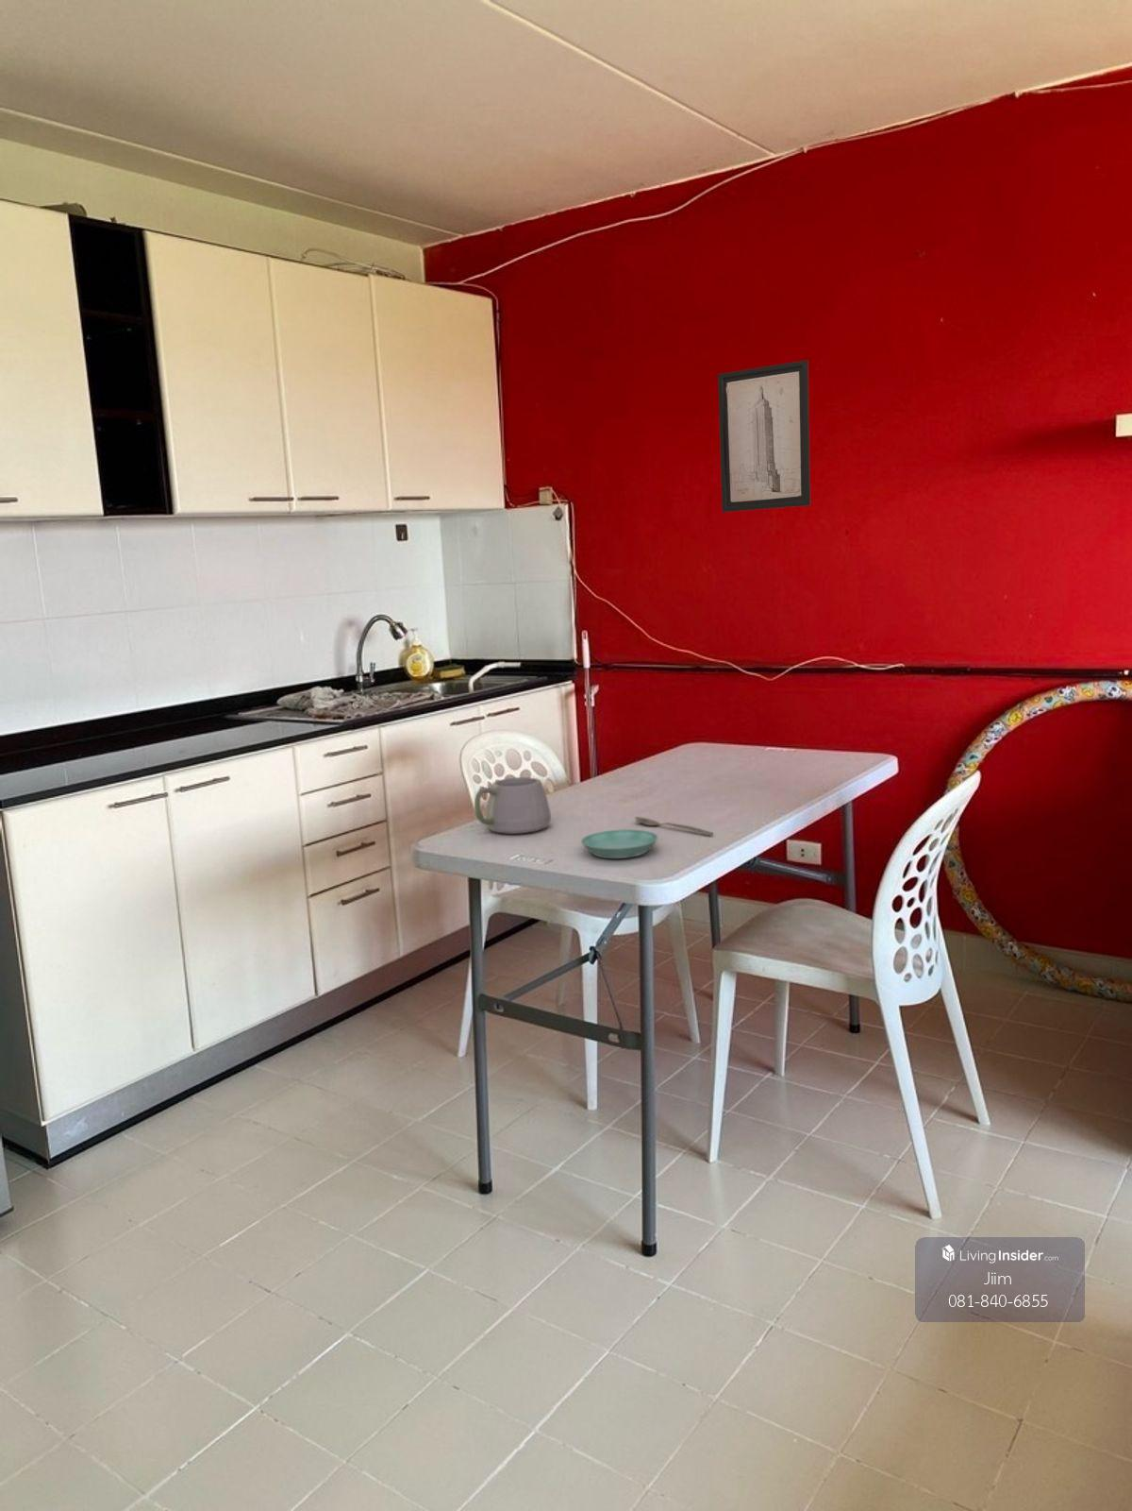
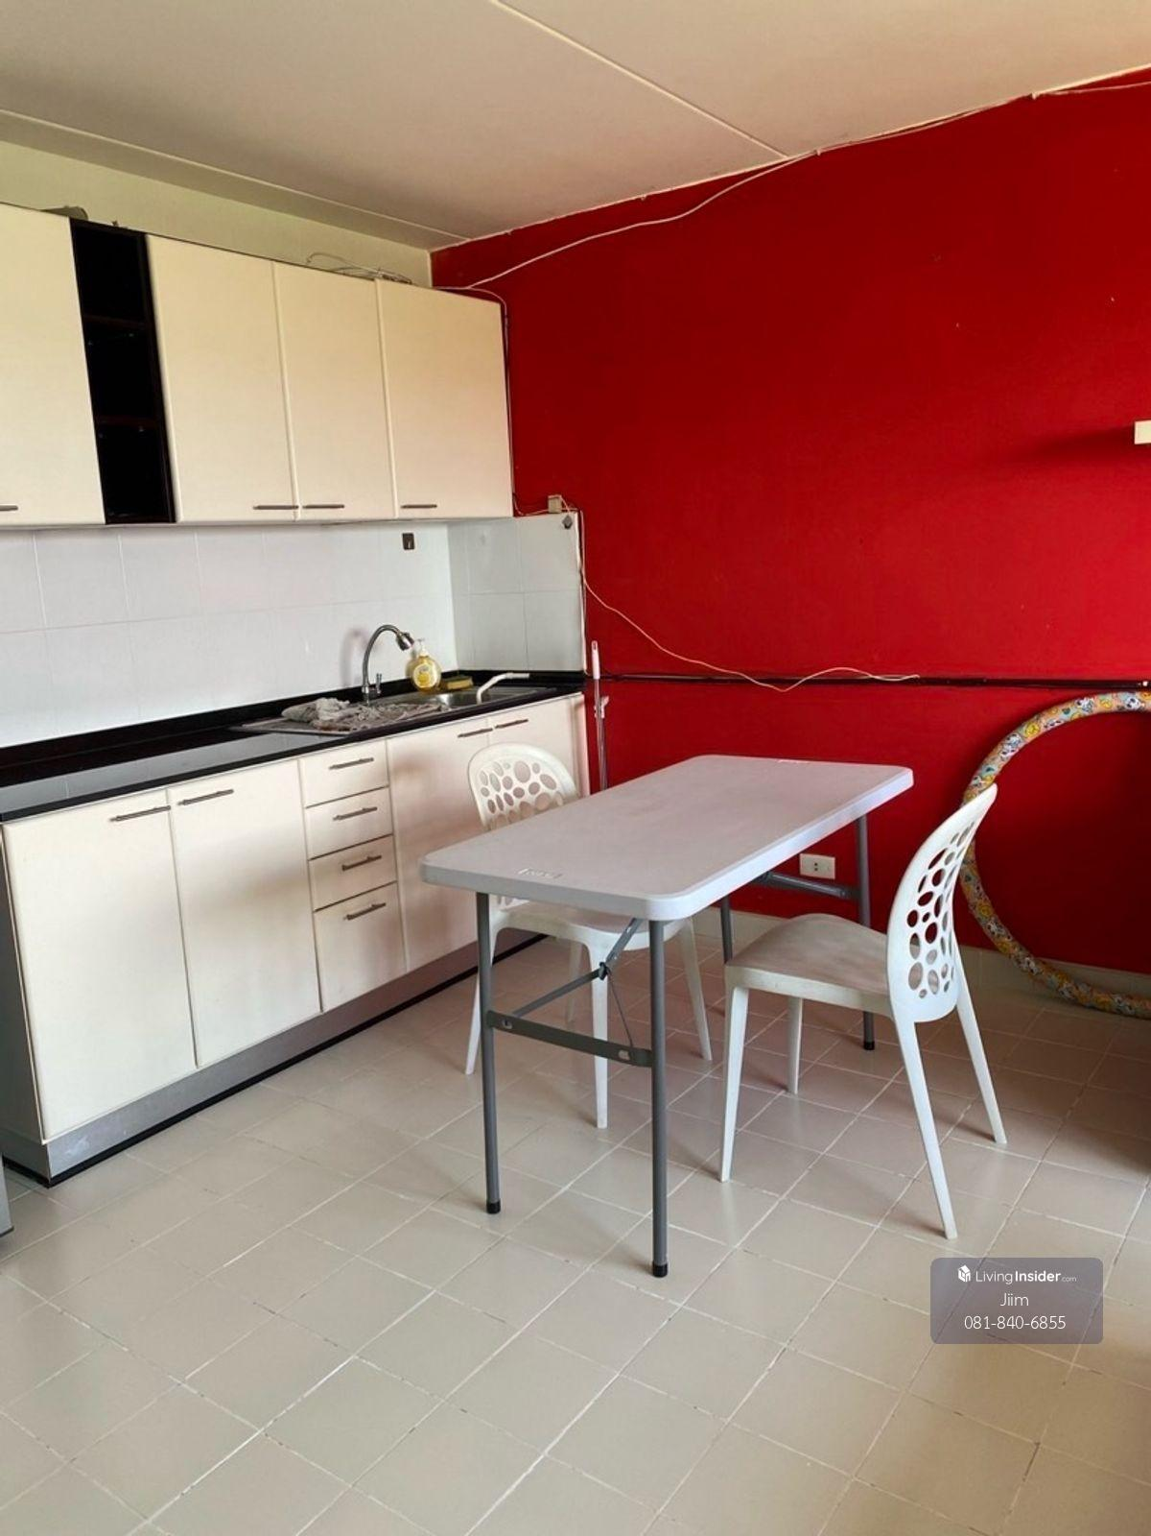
- wall art [717,359,811,513]
- saucer [580,828,660,859]
- spoon [634,816,715,835]
- mug [470,776,552,835]
